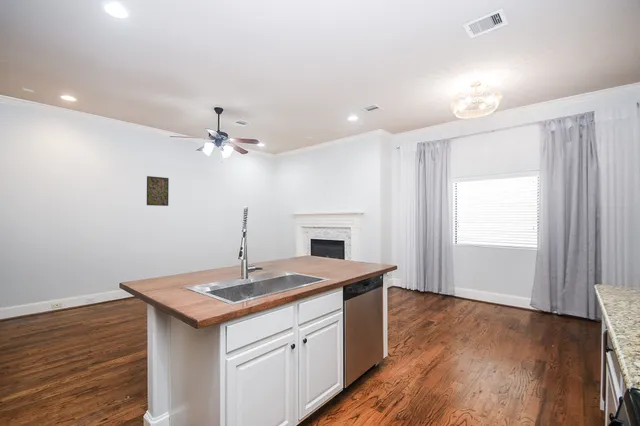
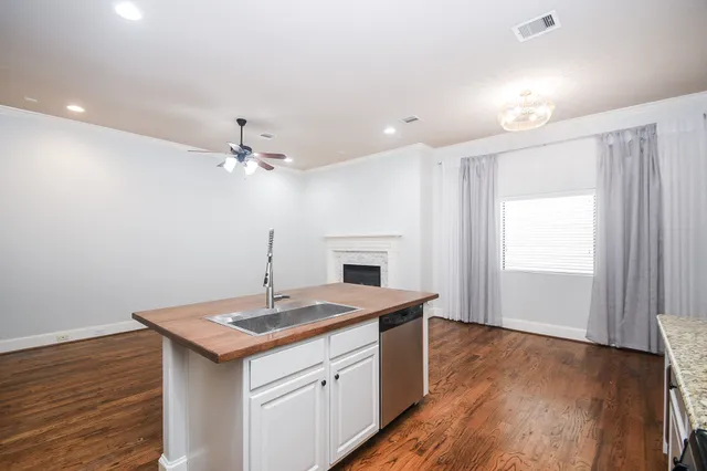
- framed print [146,175,170,207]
